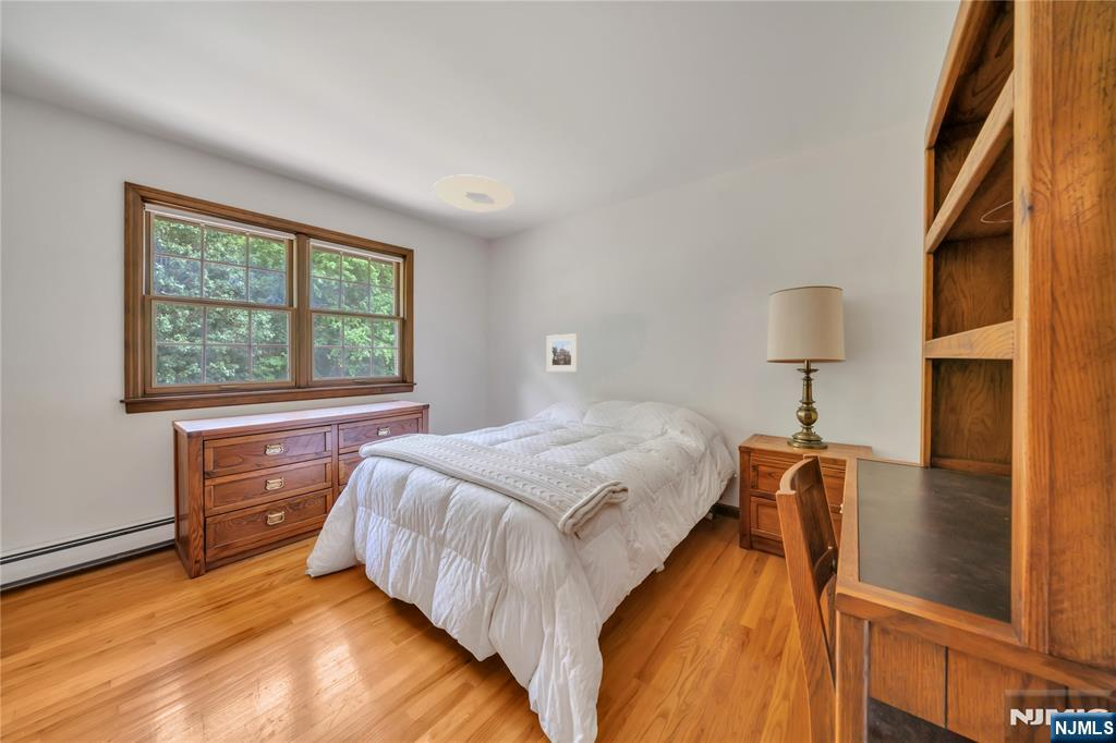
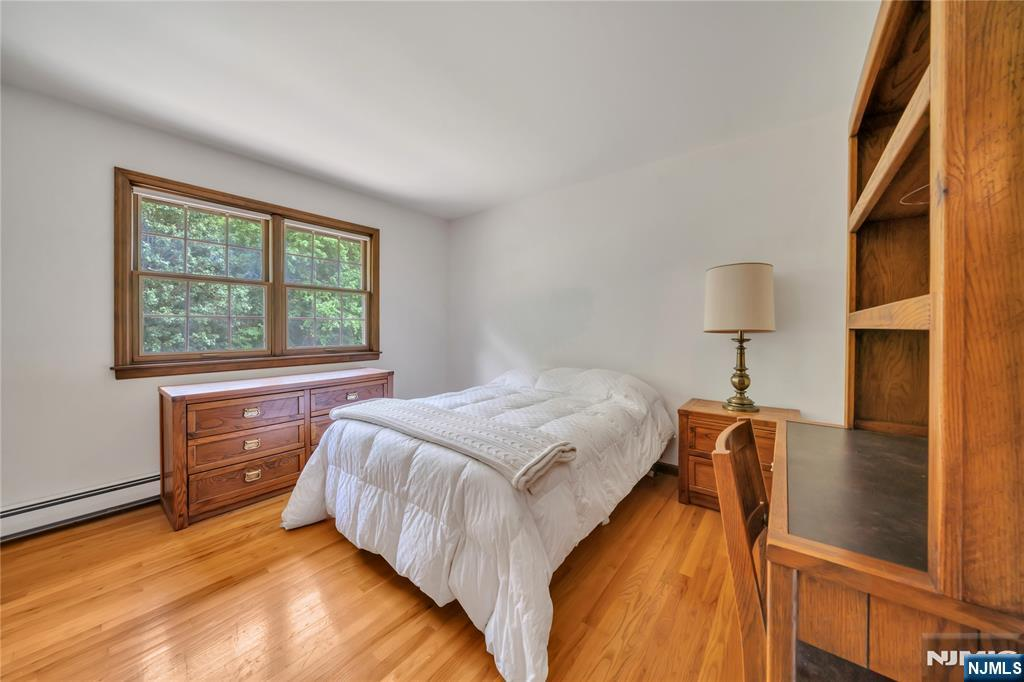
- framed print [546,332,579,373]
- ceiling light [432,174,515,212]
